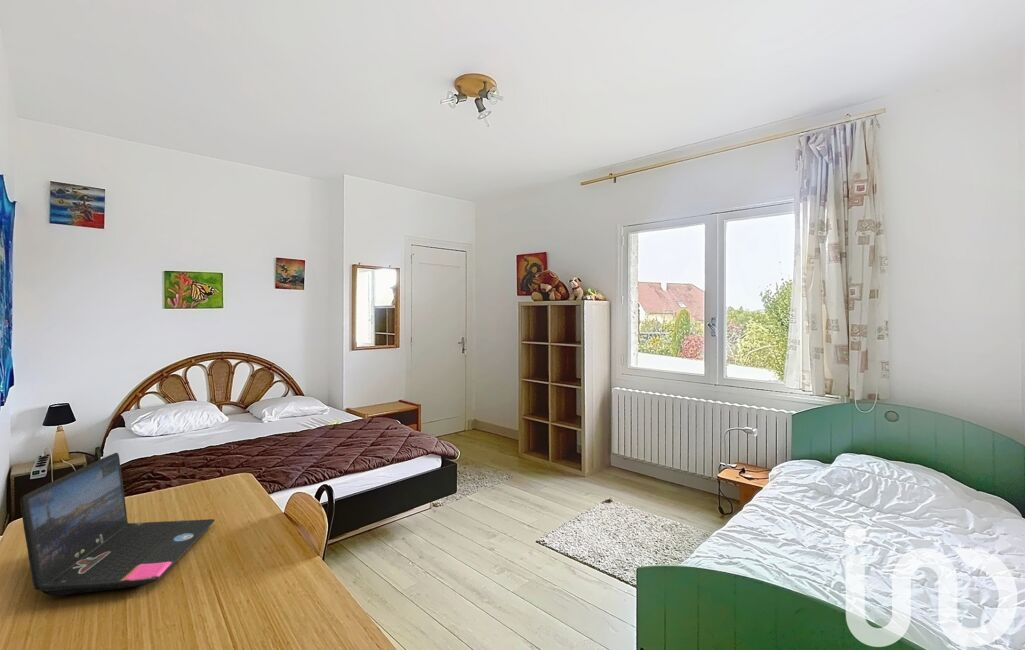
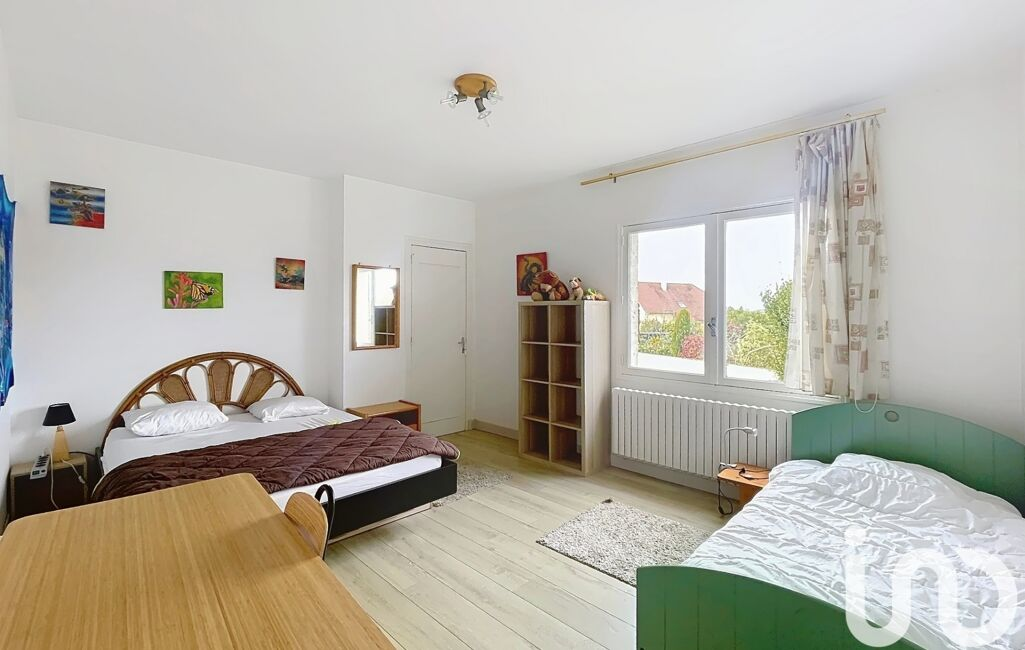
- laptop [19,452,216,596]
